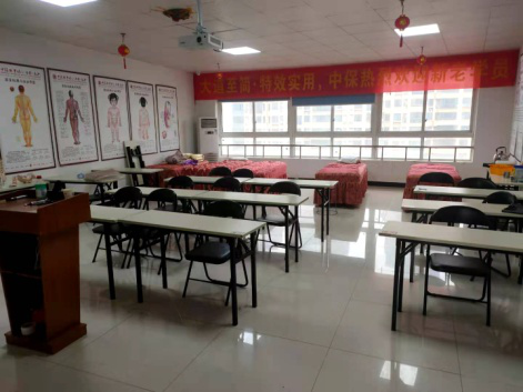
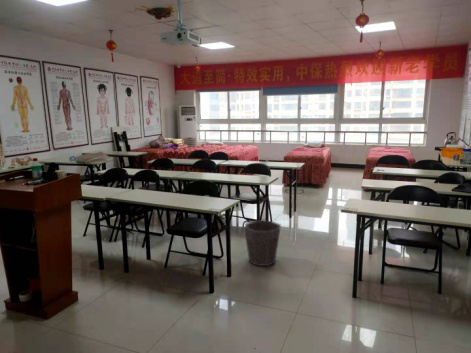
+ waste bin [243,220,282,267]
